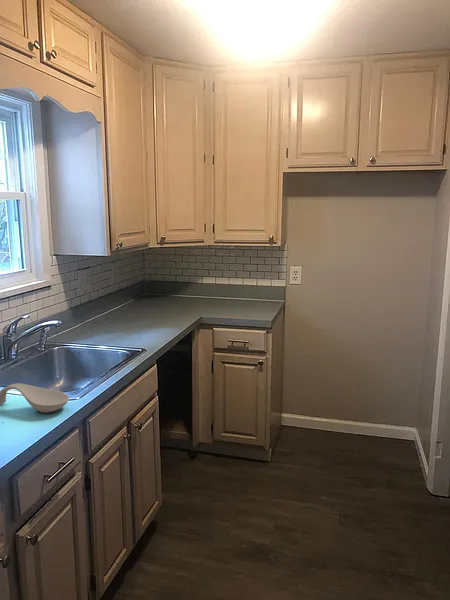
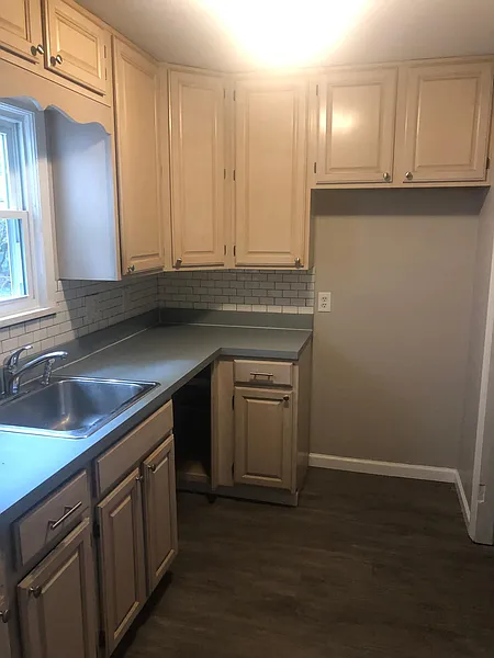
- spoon rest [0,382,70,414]
